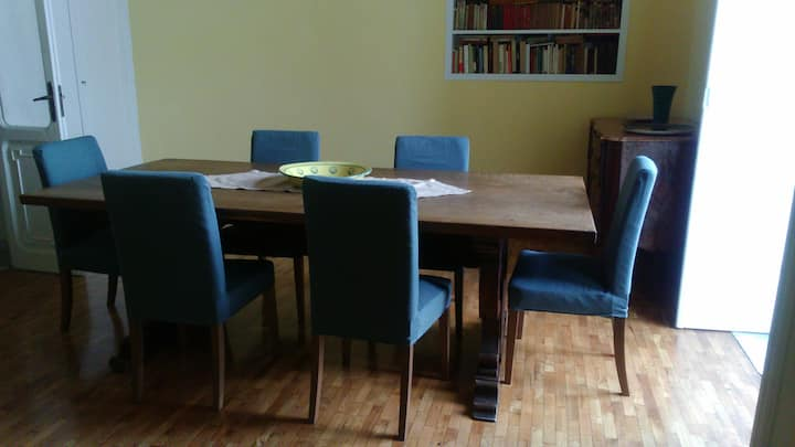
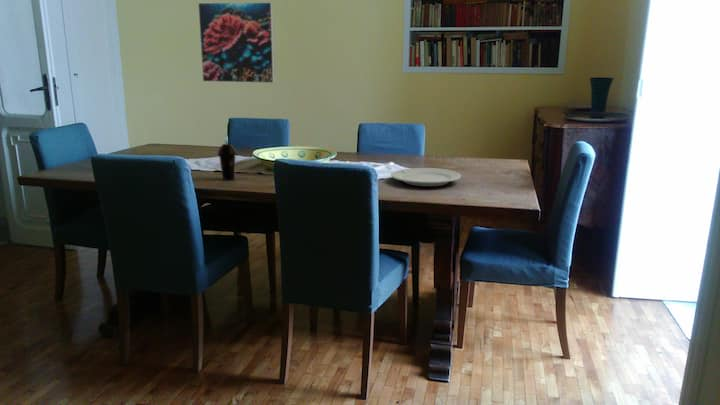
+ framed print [197,1,276,84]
+ chinaware [390,167,462,187]
+ cup [217,135,238,182]
